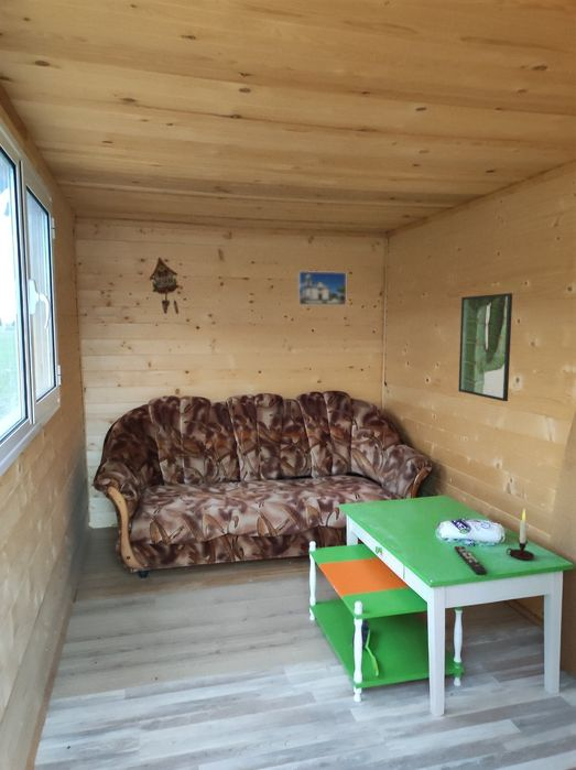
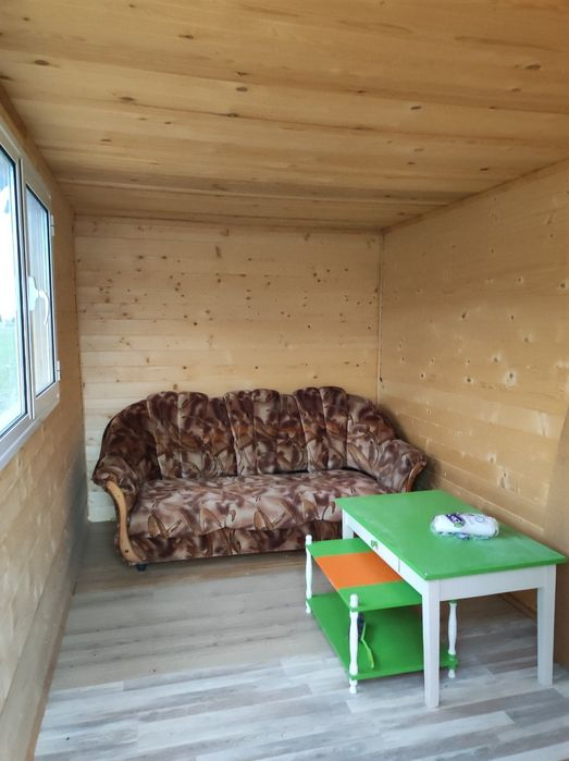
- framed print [297,270,347,306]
- cuckoo clock [148,256,181,315]
- remote control [454,545,488,576]
- candle [506,509,535,561]
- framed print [457,292,513,402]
